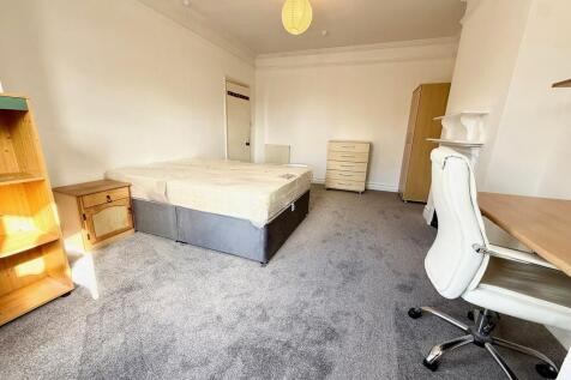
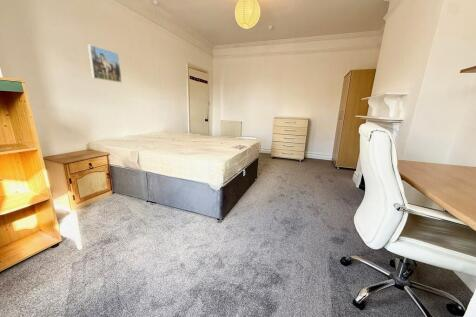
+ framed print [87,44,123,83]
